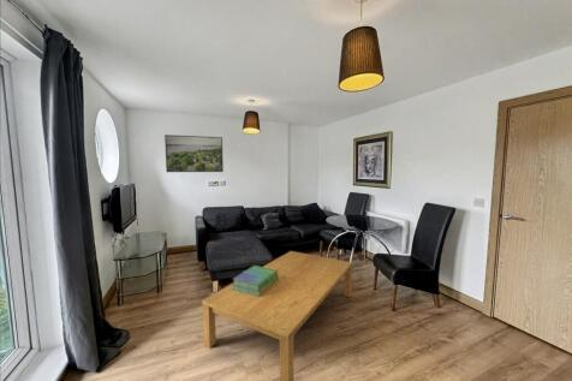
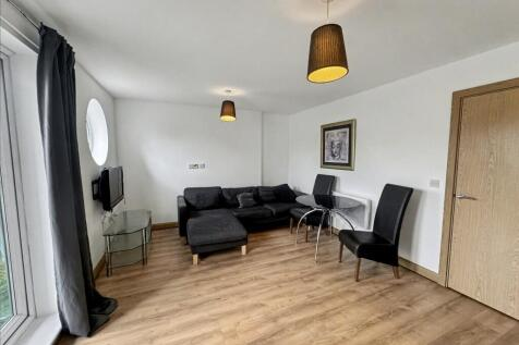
- coffee table [201,250,353,381]
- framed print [163,133,225,173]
- stack of books [231,264,279,296]
